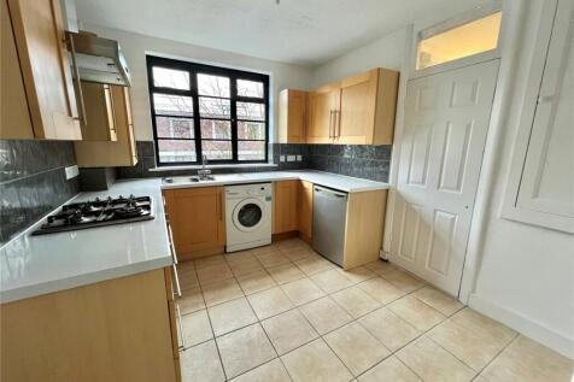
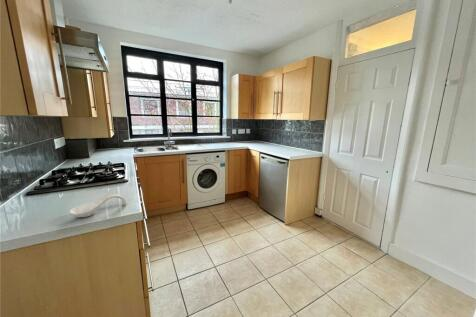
+ spoon rest [68,193,128,218]
